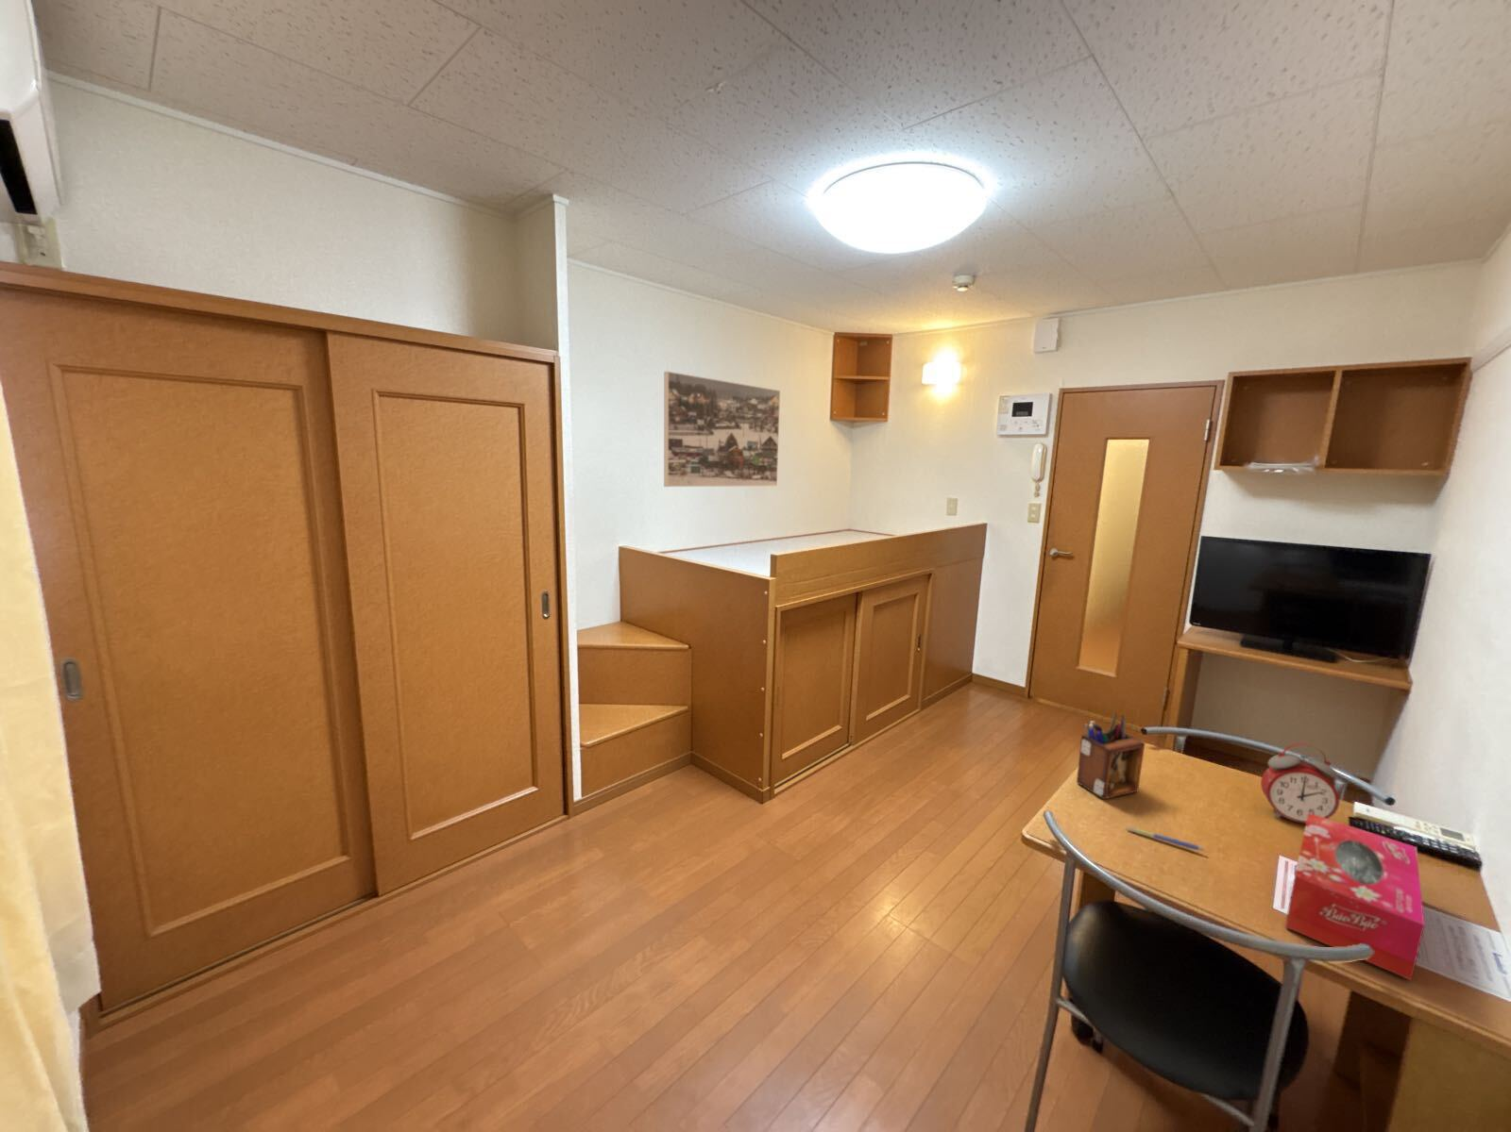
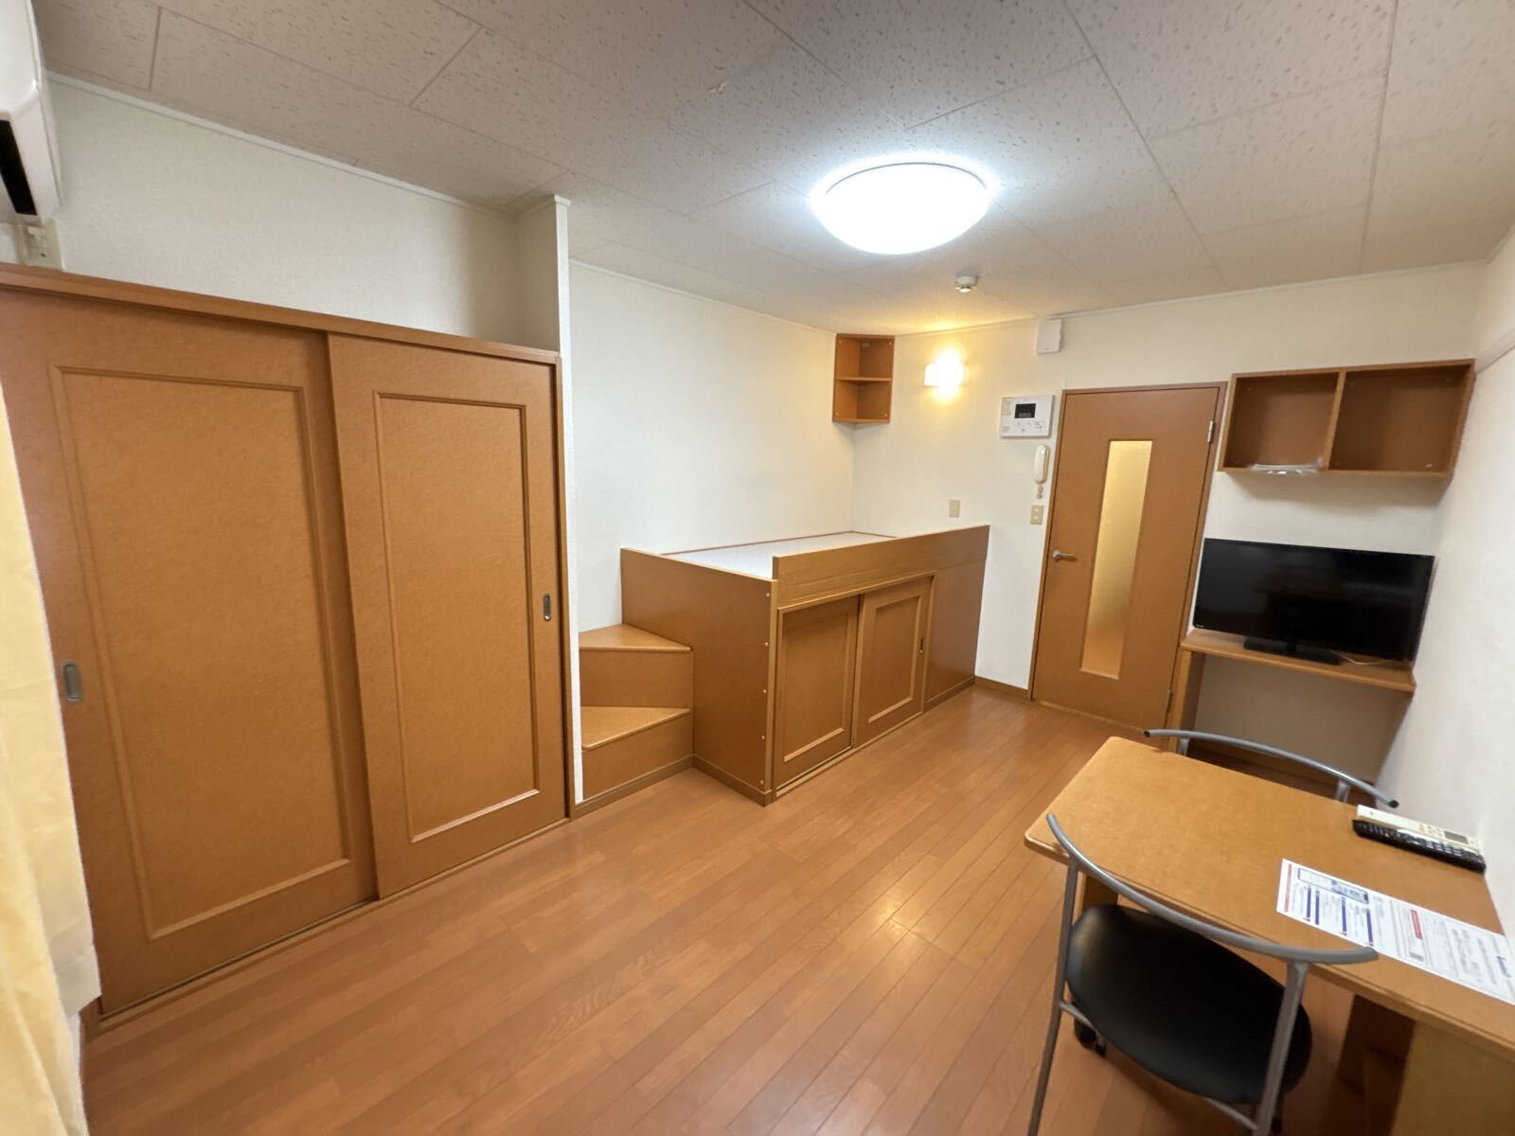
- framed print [663,371,780,488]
- desk organizer [1076,712,1146,800]
- alarm clock [1260,742,1340,824]
- pen [1124,826,1205,851]
- tissue box [1284,813,1425,982]
